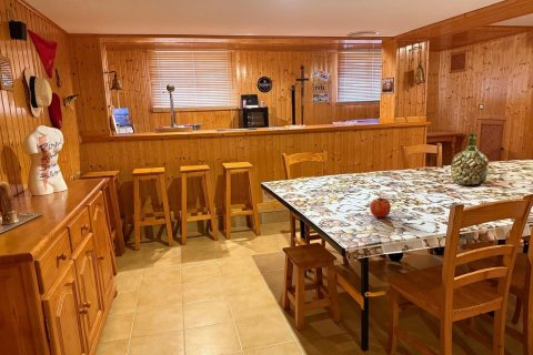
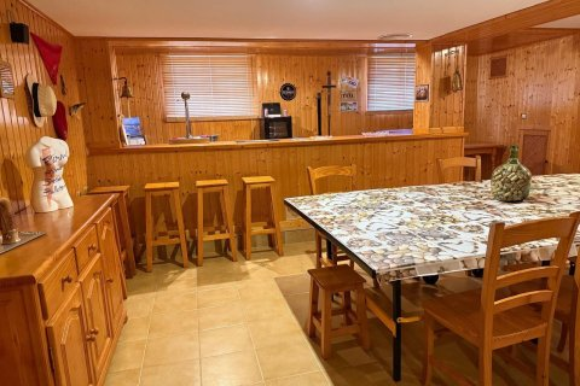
- fruit [369,195,392,219]
